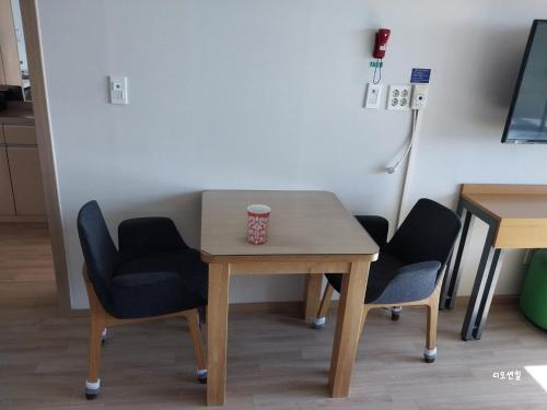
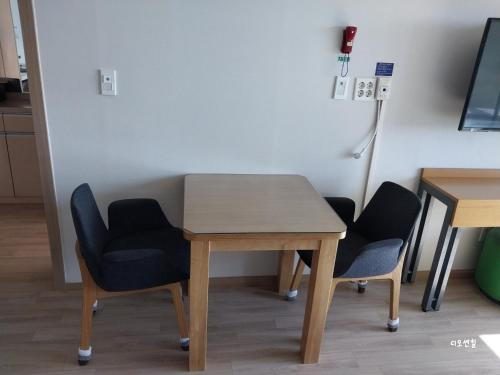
- mug [246,203,271,245]
